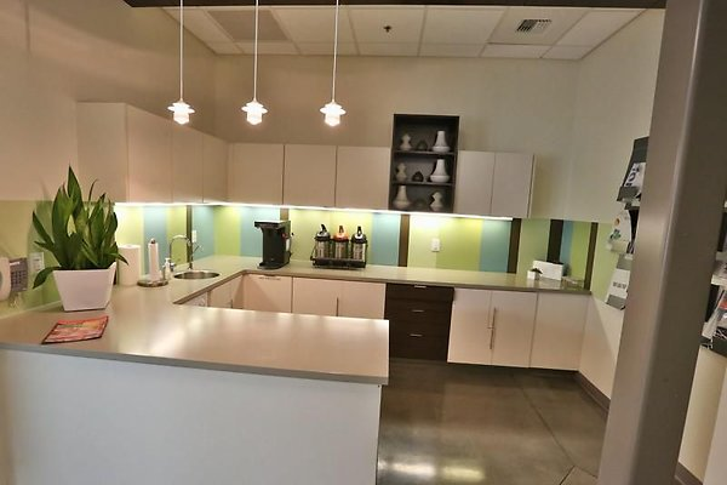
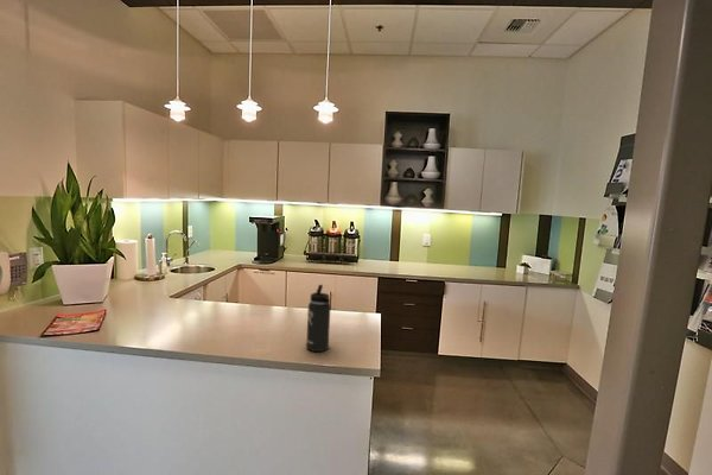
+ thermos bottle [305,284,331,353]
